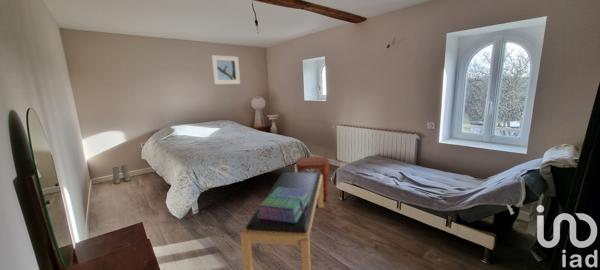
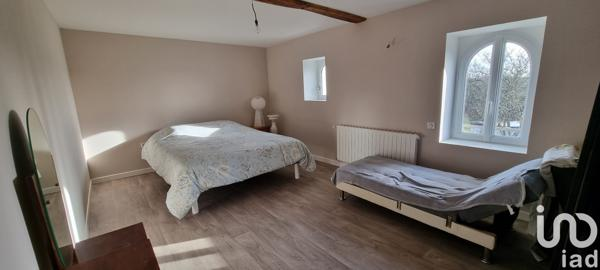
- boots [112,164,132,185]
- stack of books [258,187,309,223]
- bench [239,171,324,270]
- stool [295,156,330,202]
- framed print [210,54,241,85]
